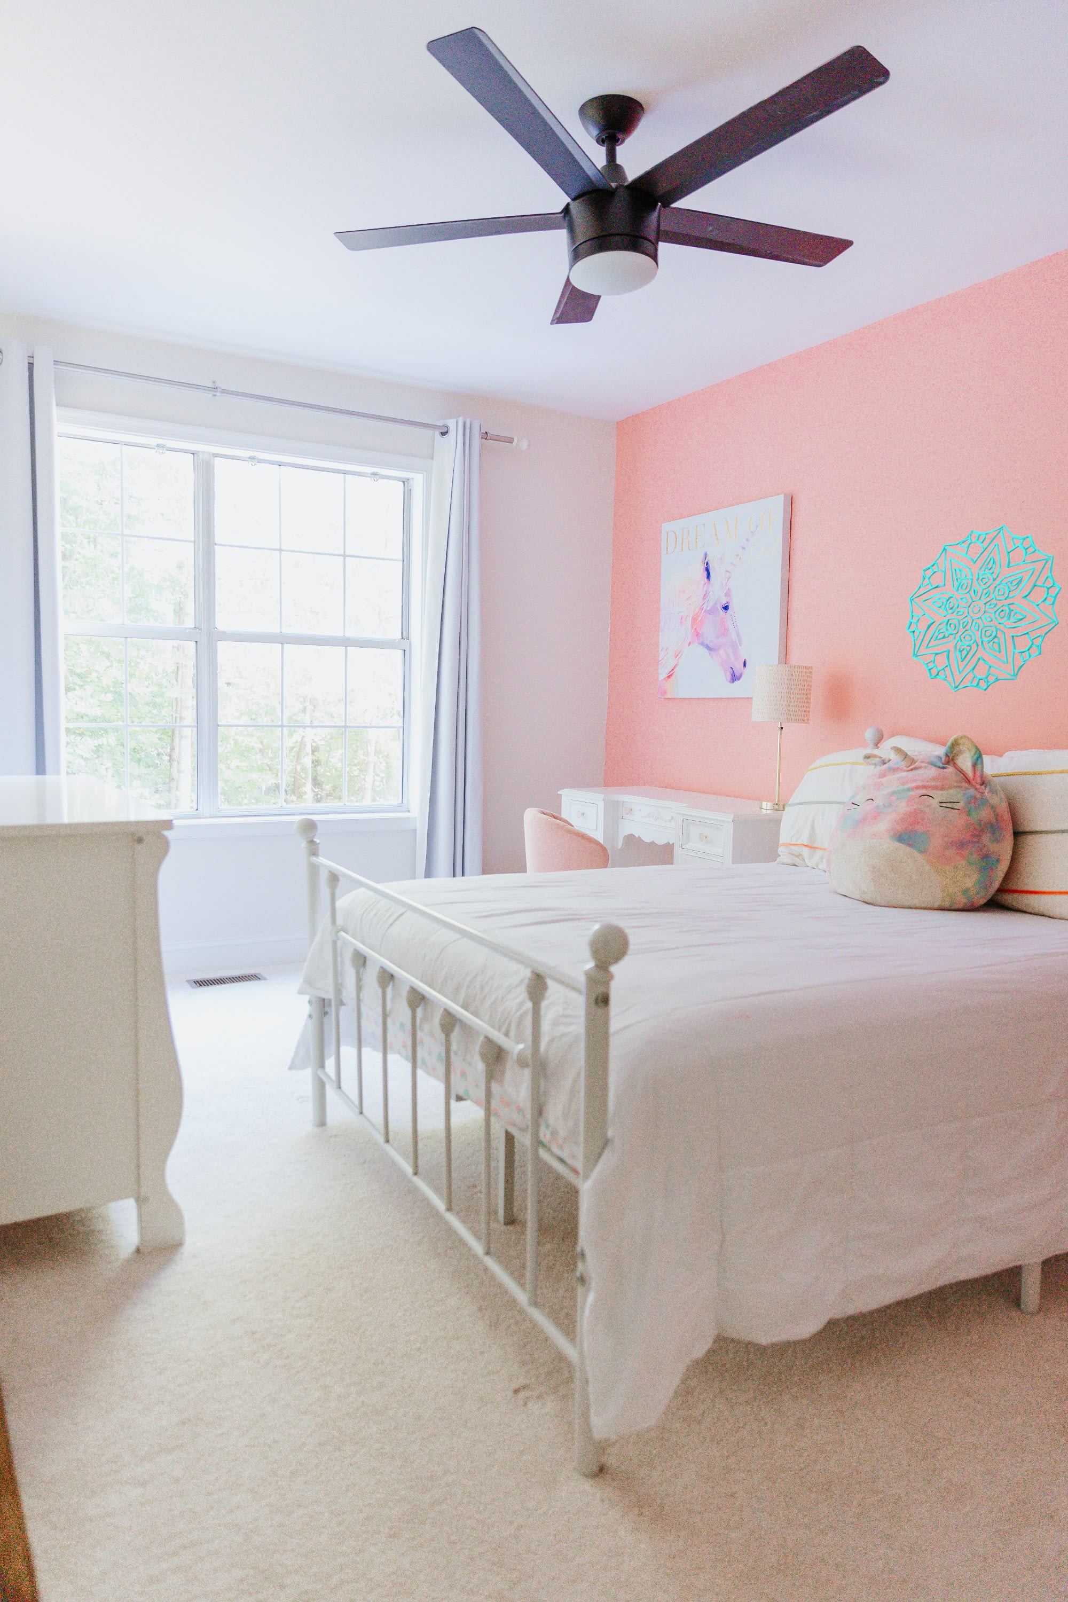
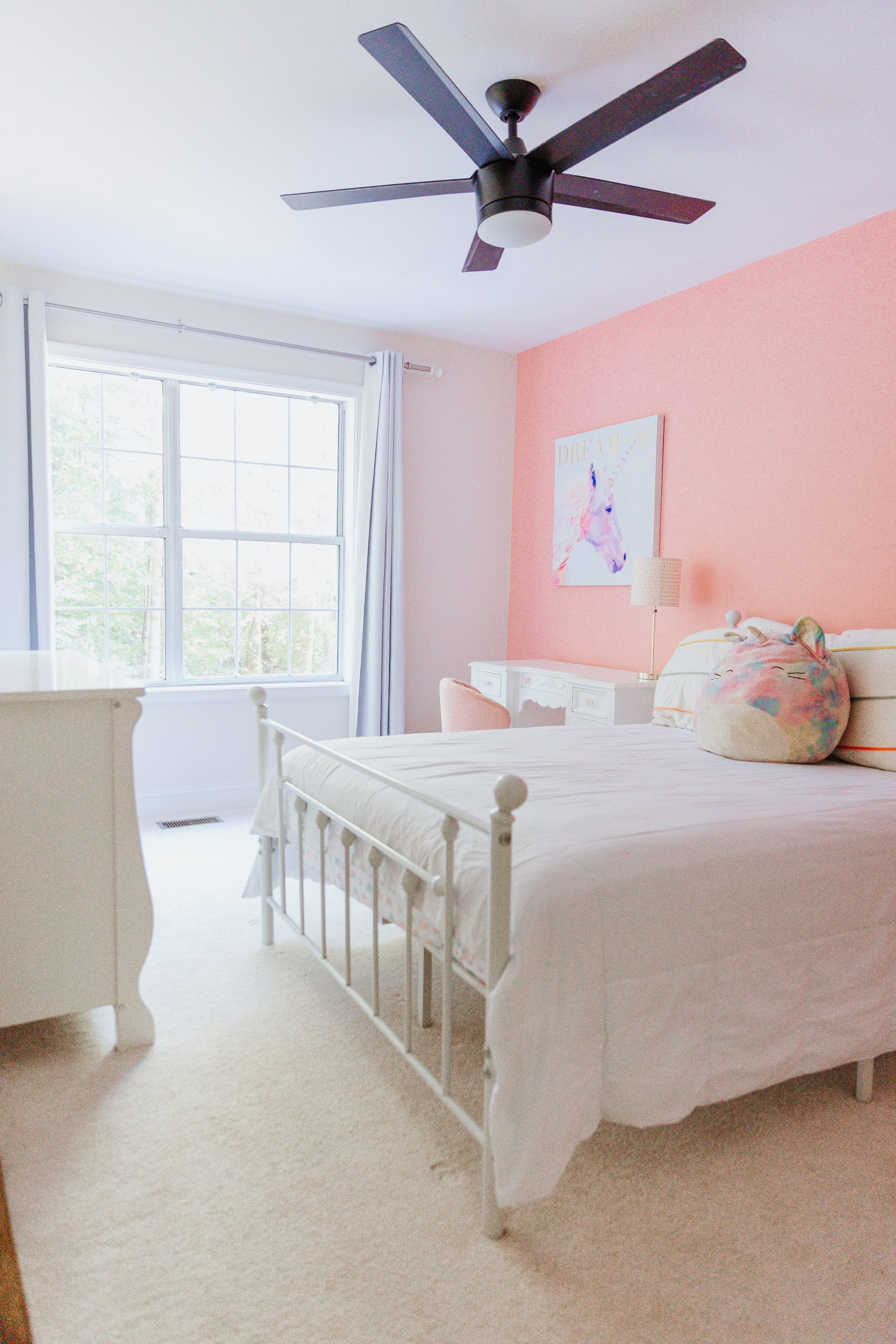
- wall decoration [905,523,1062,693]
